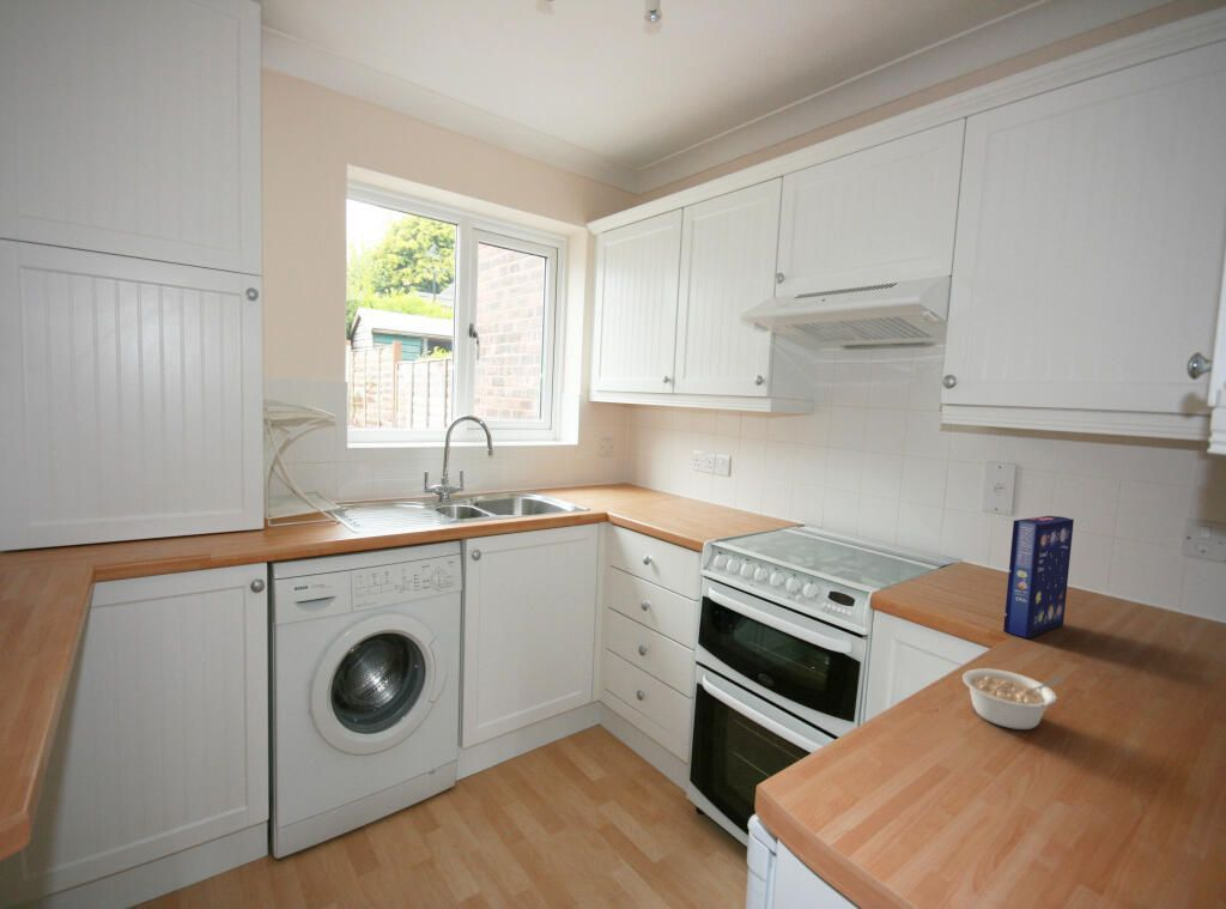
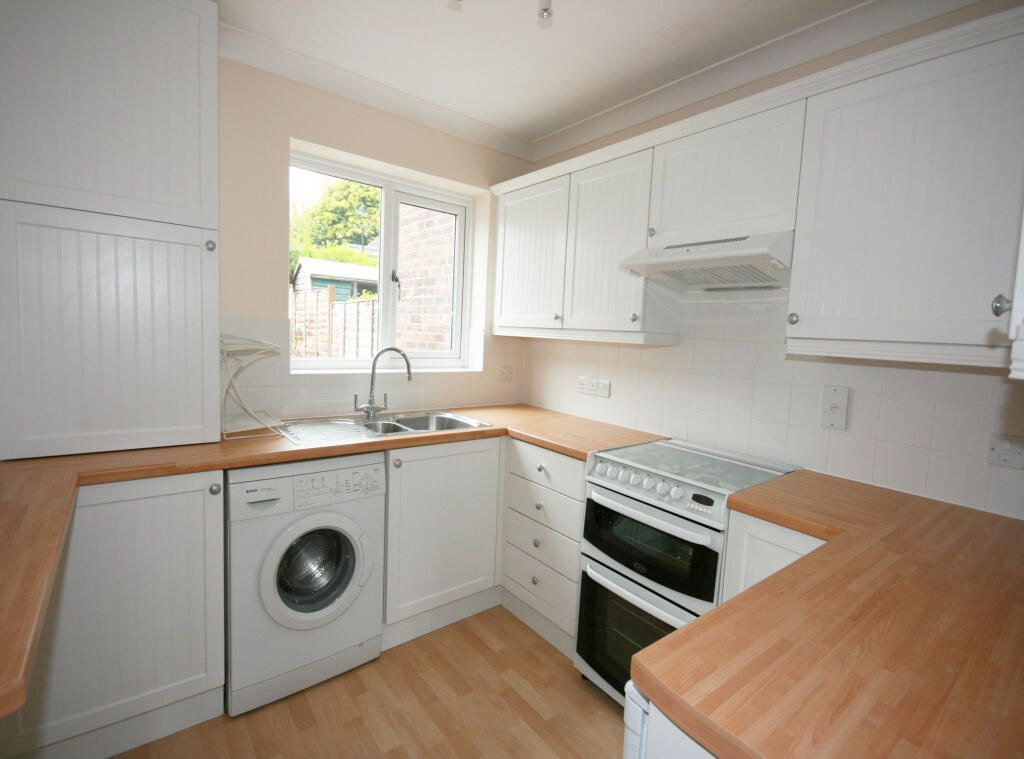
- legume [961,668,1066,731]
- cereal box [1002,515,1075,640]
